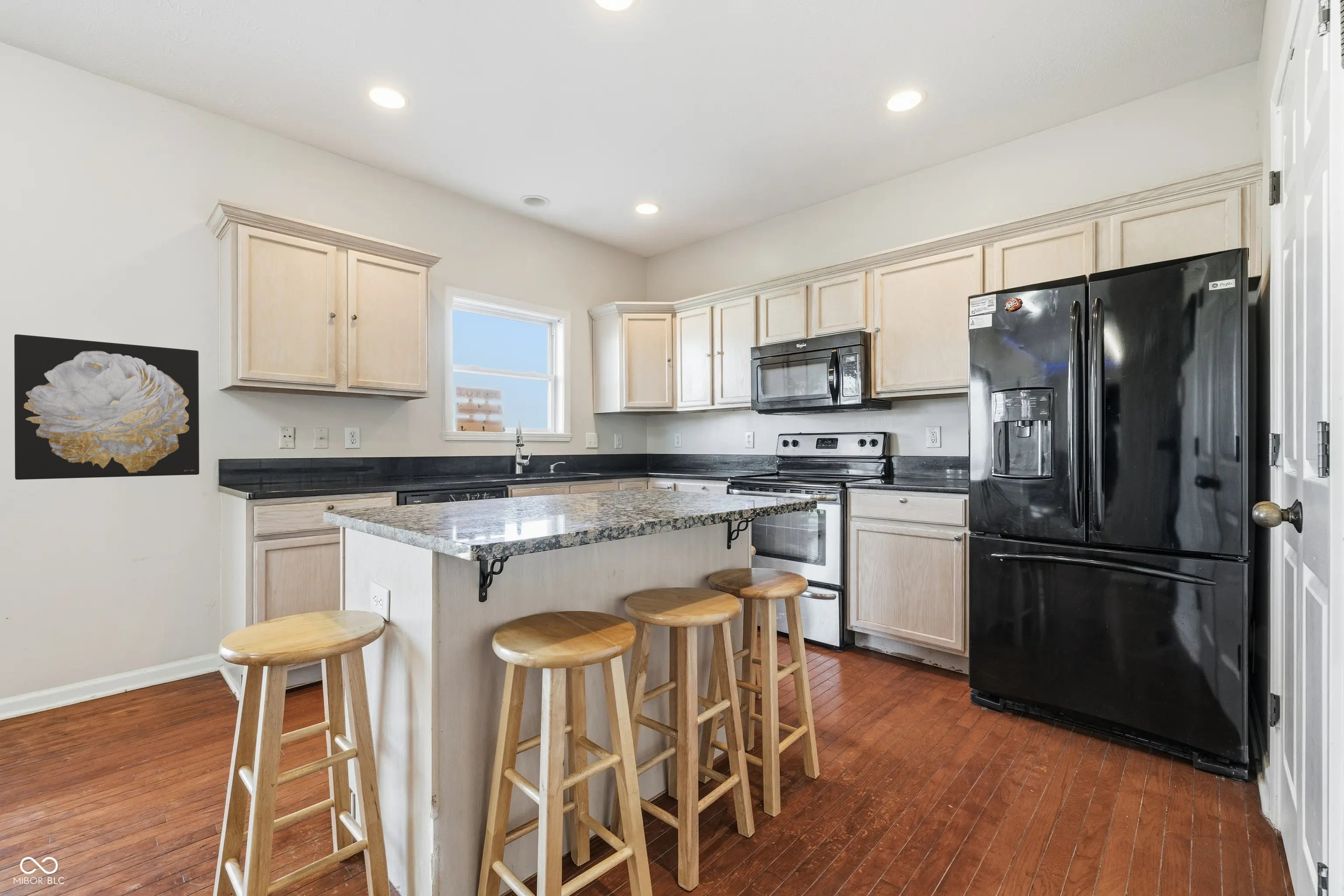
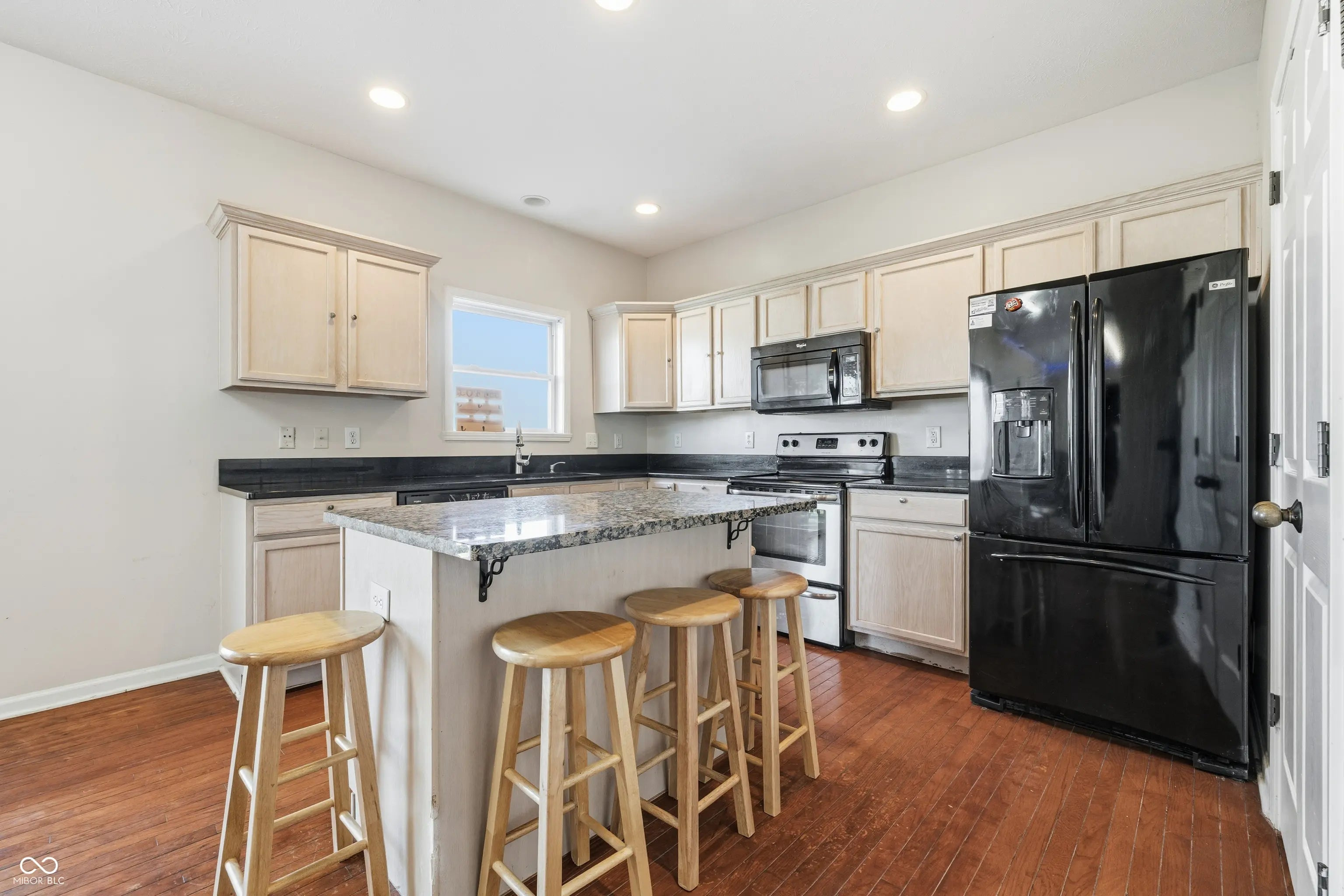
- wall art [14,334,200,480]
